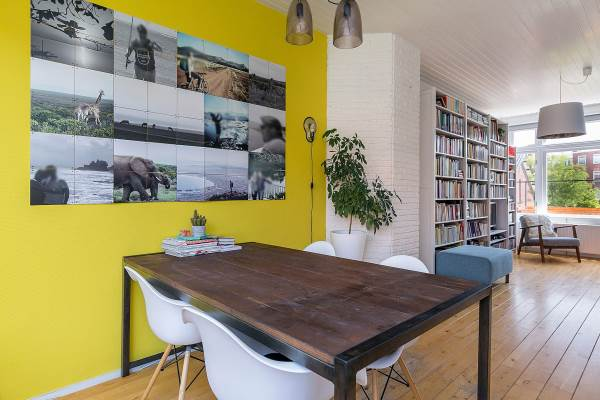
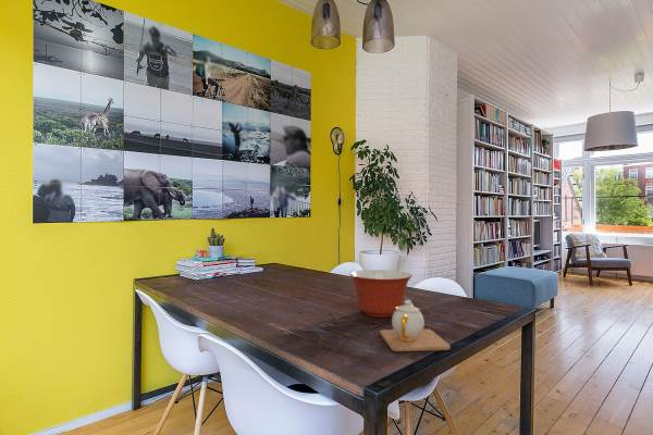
+ teapot [379,299,452,352]
+ mixing bowl [348,269,414,319]
